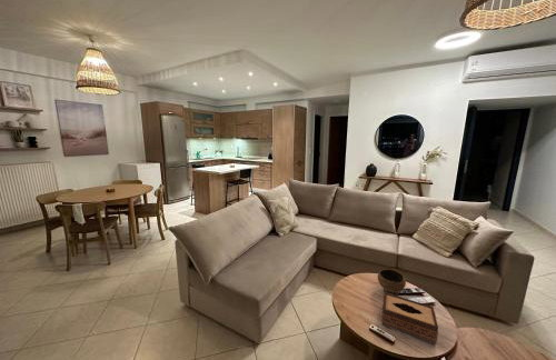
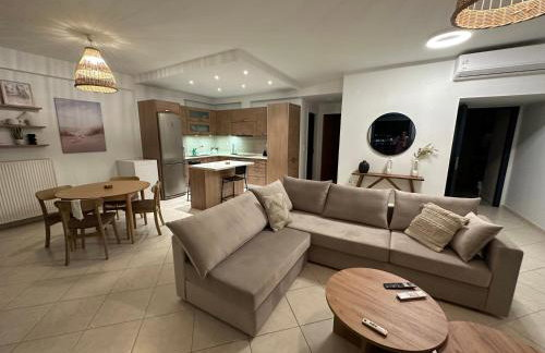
- tissue box [380,292,439,346]
- bowl [377,268,407,296]
